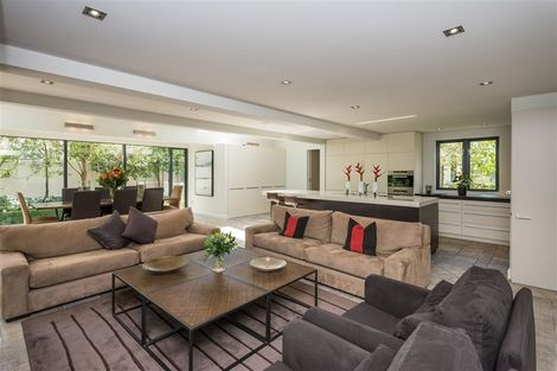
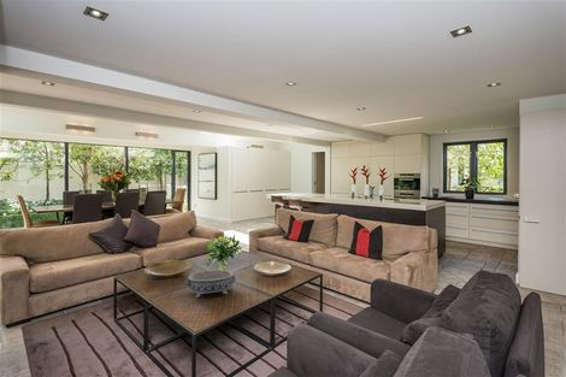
+ decorative bowl [184,269,237,299]
